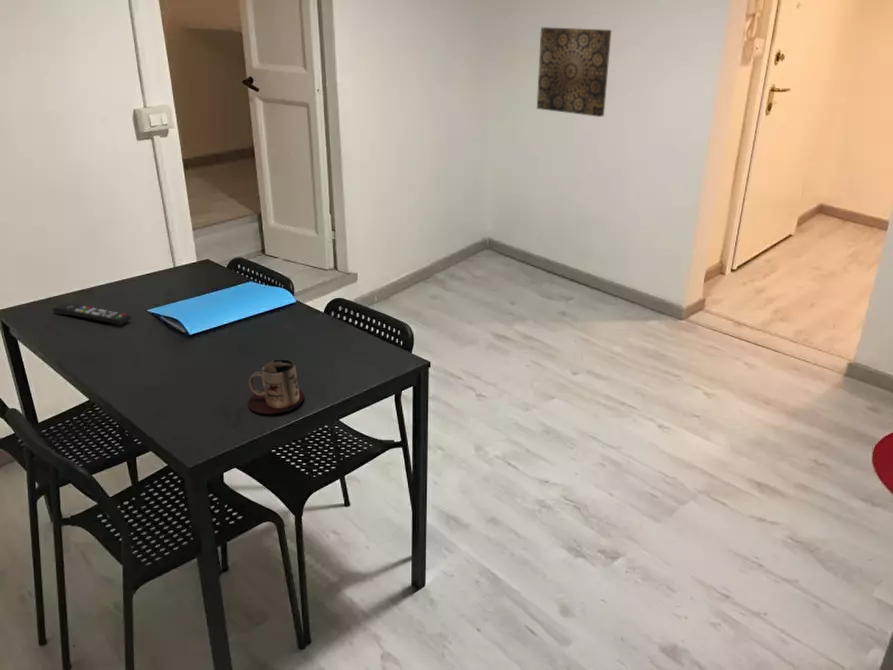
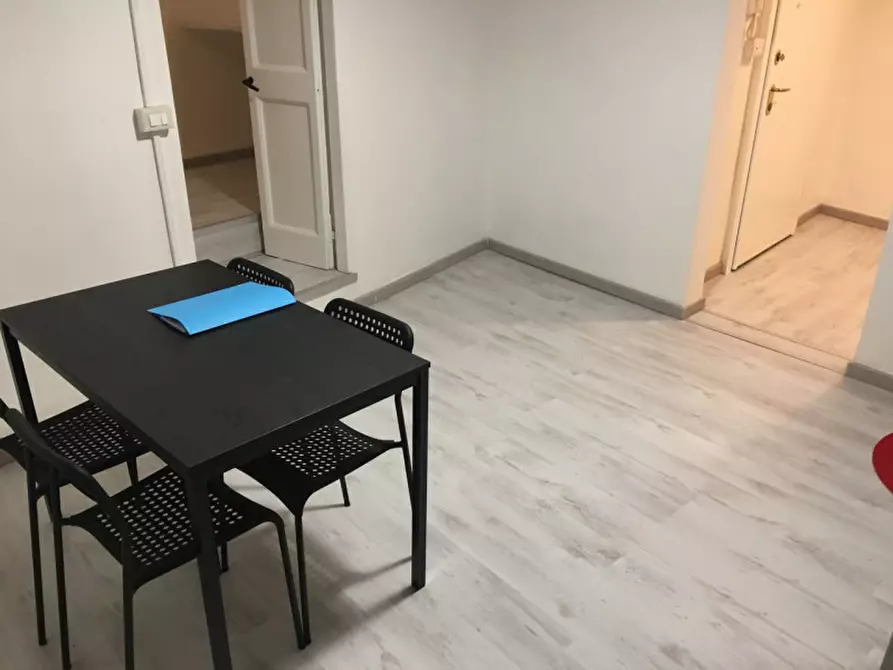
- remote control [52,302,132,326]
- mug [247,358,305,415]
- wall art [536,26,612,118]
